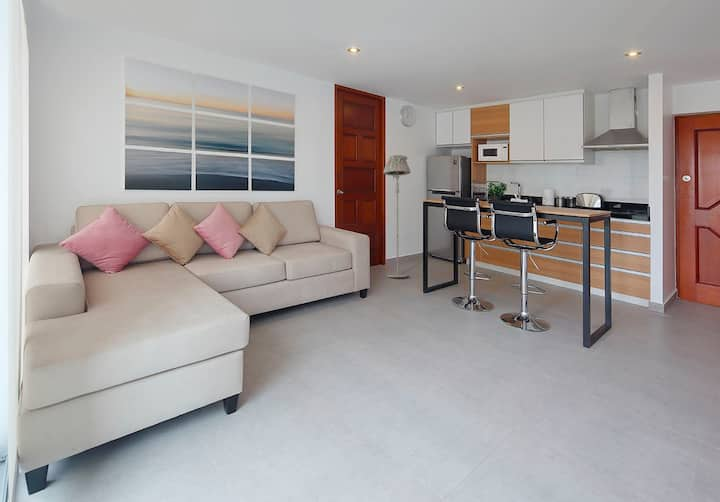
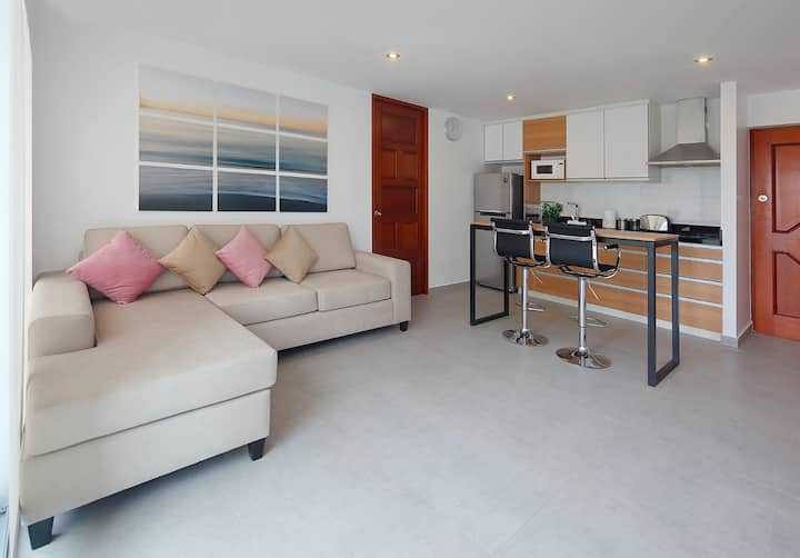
- floor lamp [383,154,411,278]
